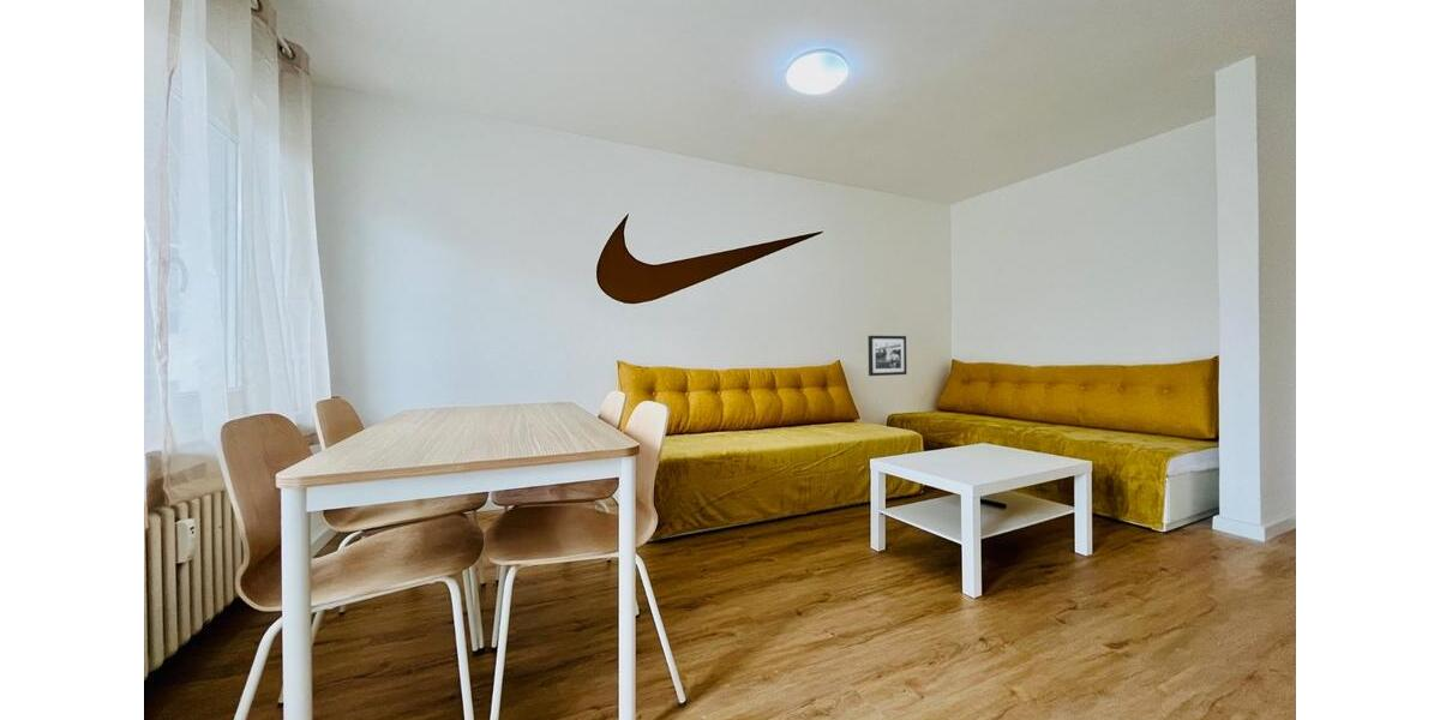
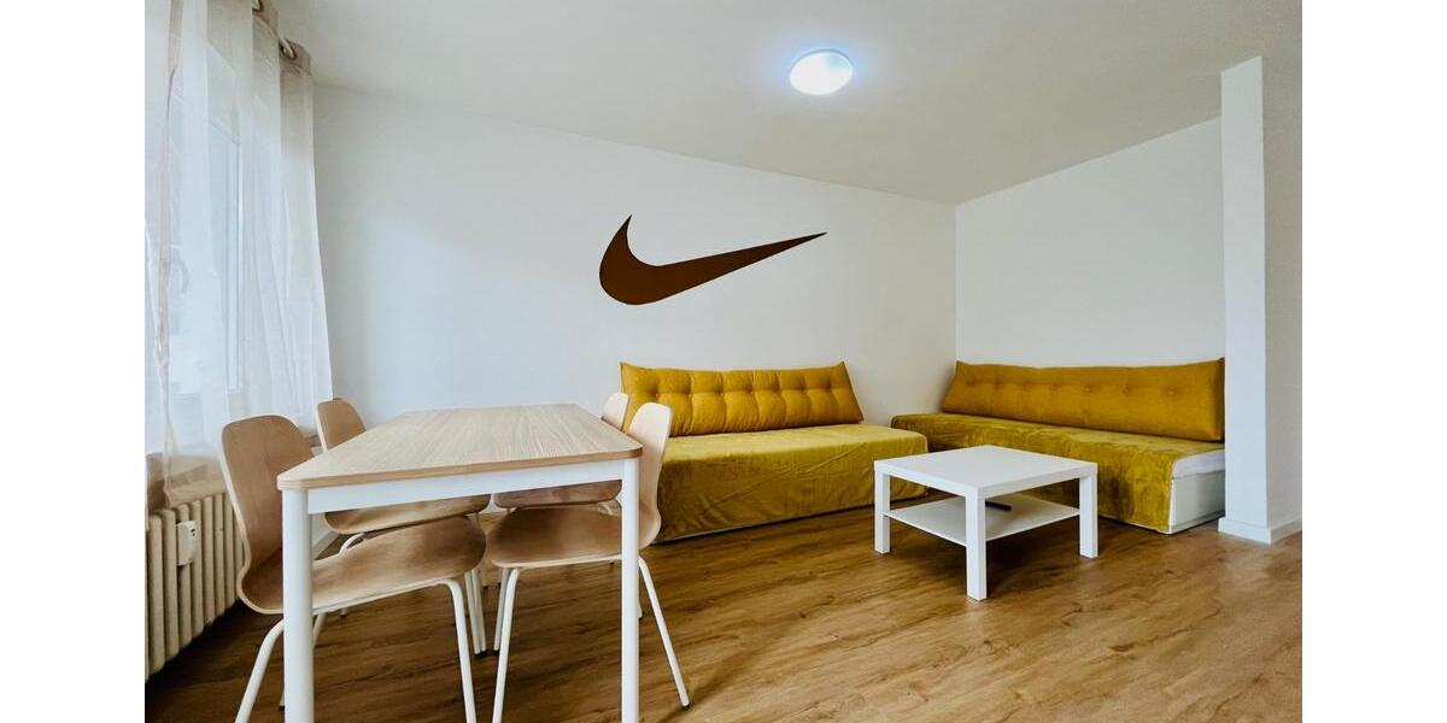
- picture frame [866,335,908,377]
